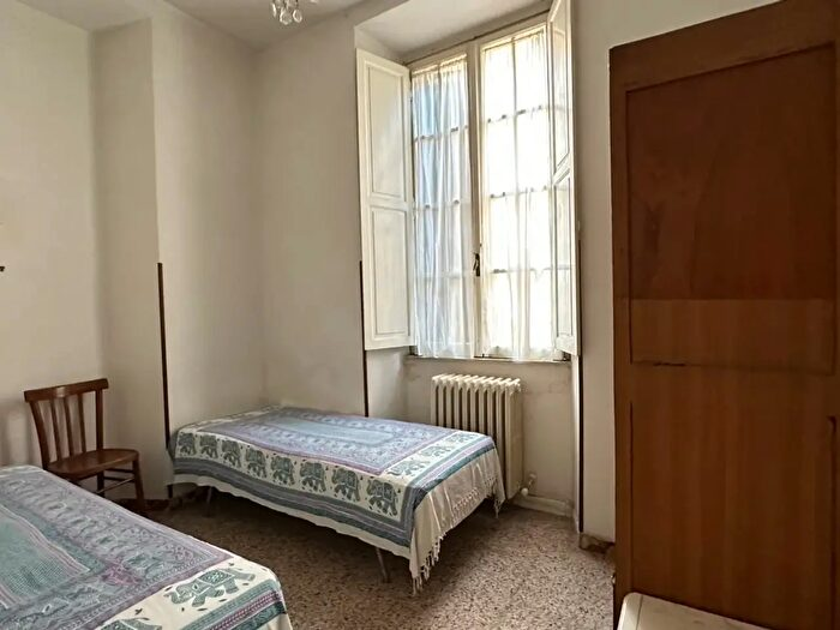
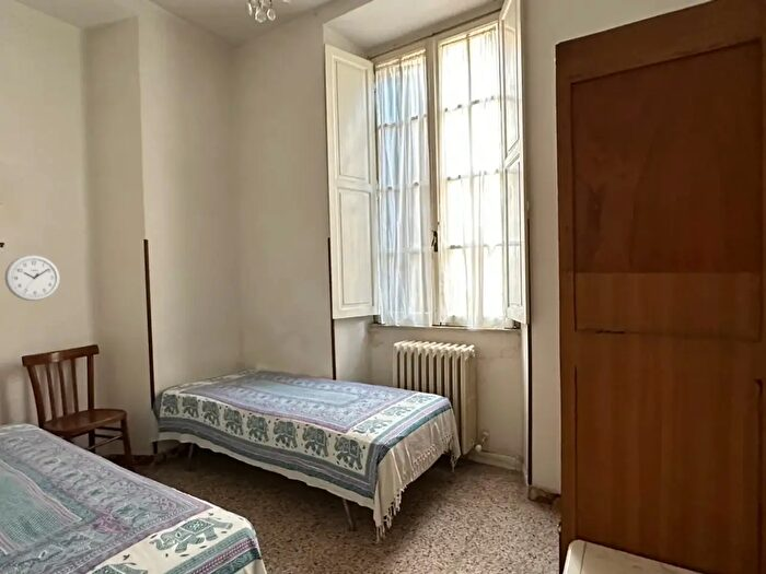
+ wall clock [3,254,61,302]
